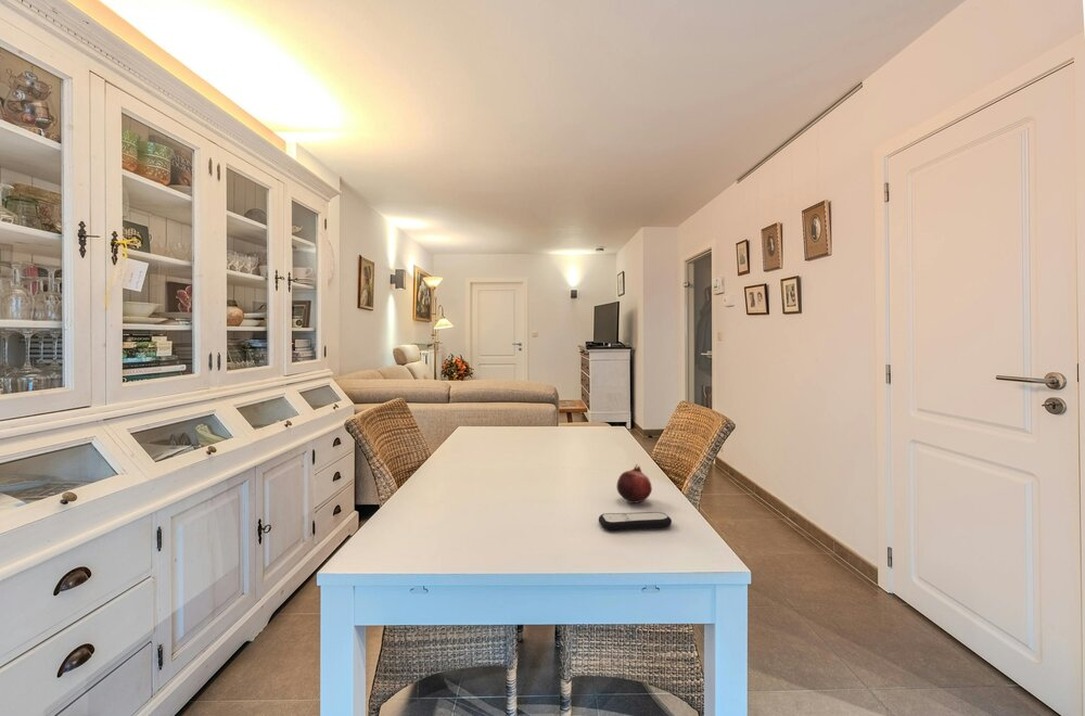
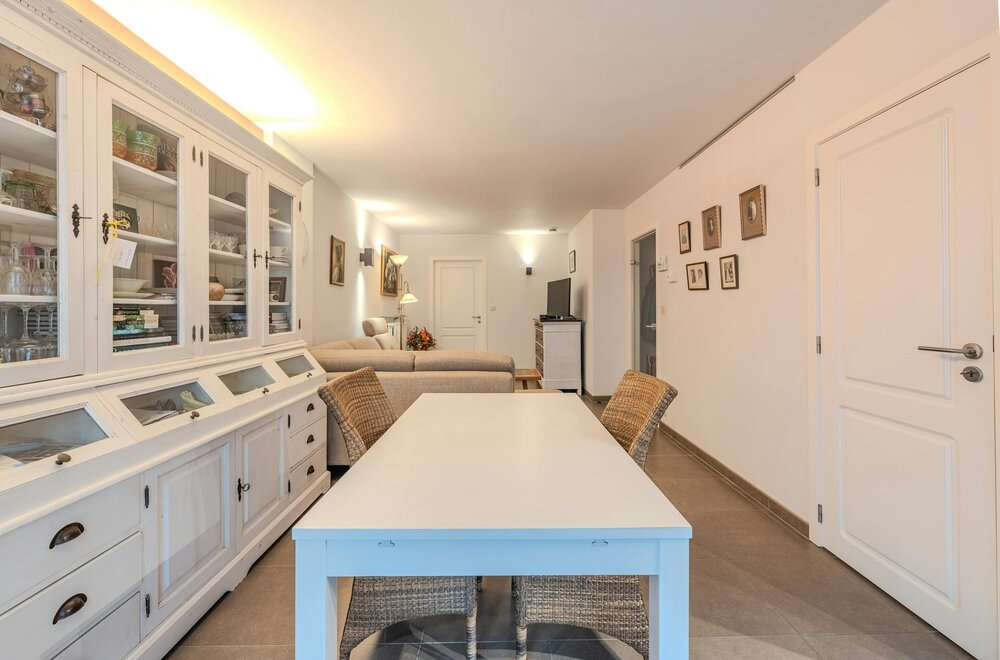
- fruit [616,463,653,504]
- remote control [598,511,673,532]
